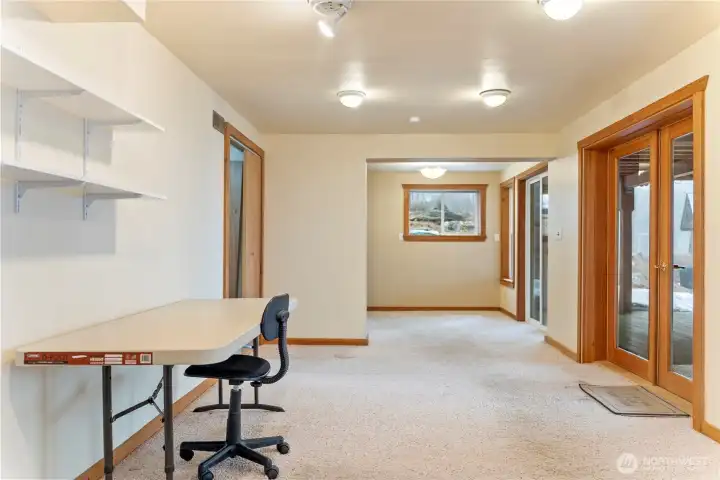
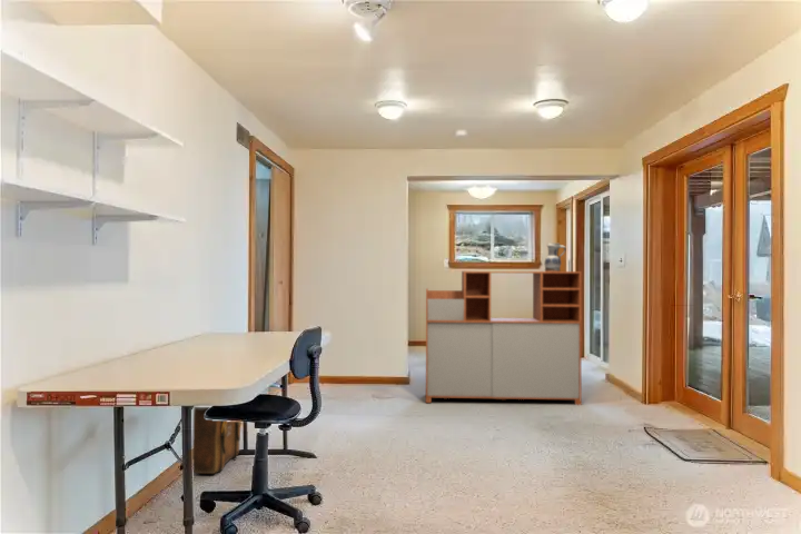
+ storage cabinet [425,270,583,406]
+ ceramic jug [543,241,567,271]
+ backpack [191,406,243,475]
